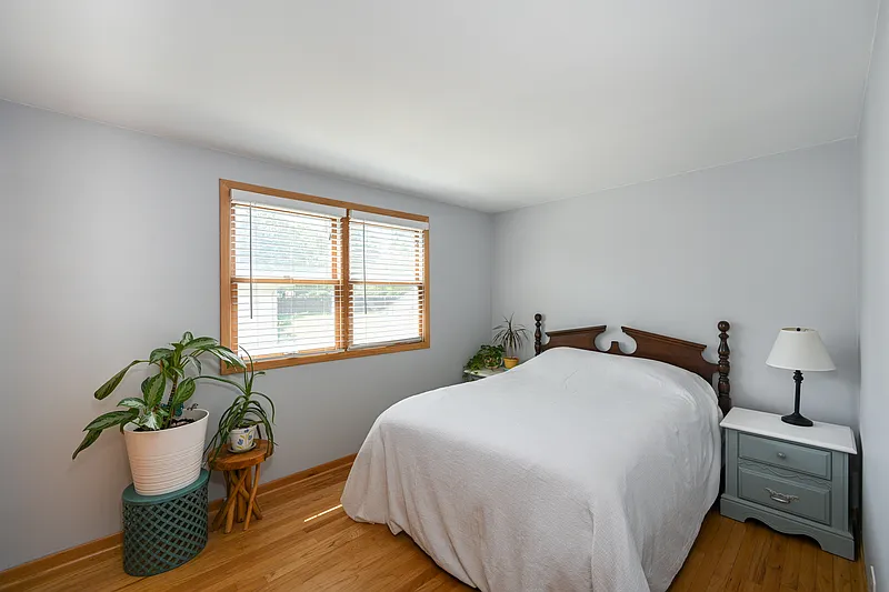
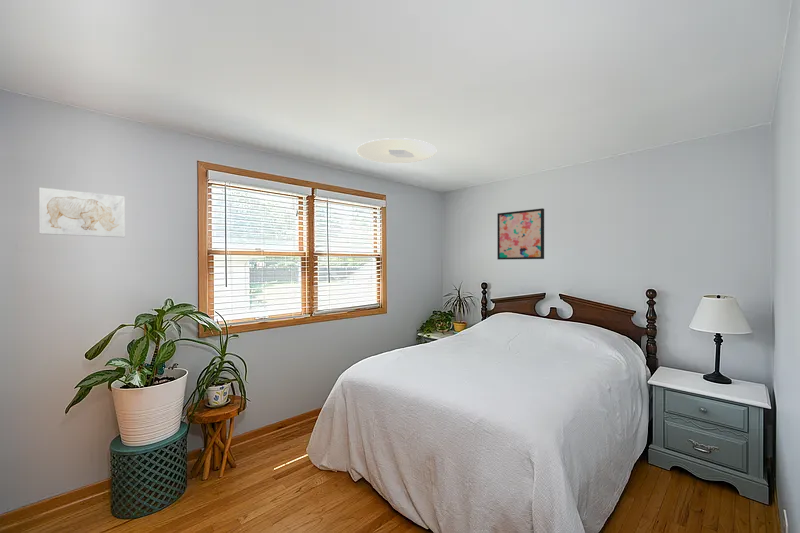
+ wall art [38,187,126,238]
+ ceiling light [356,137,437,164]
+ wall art [496,207,545,261]
